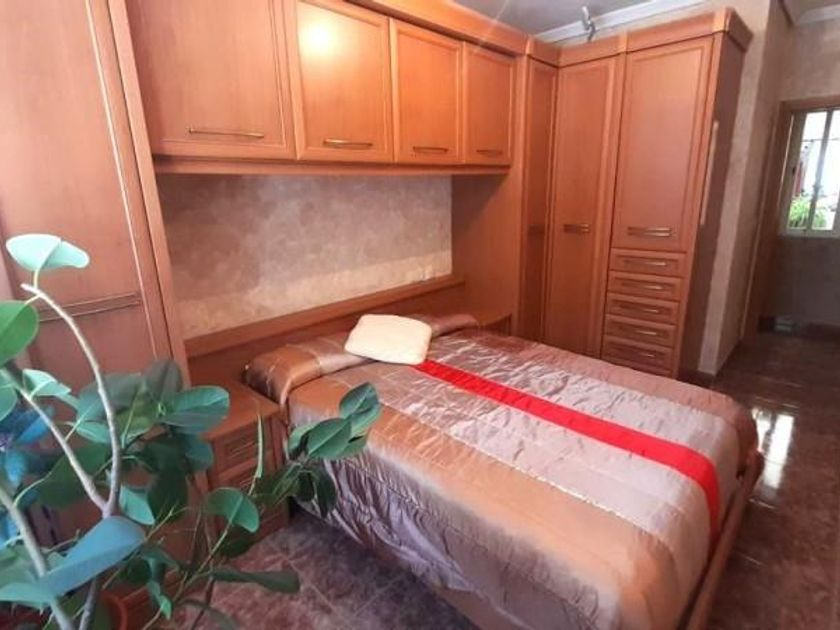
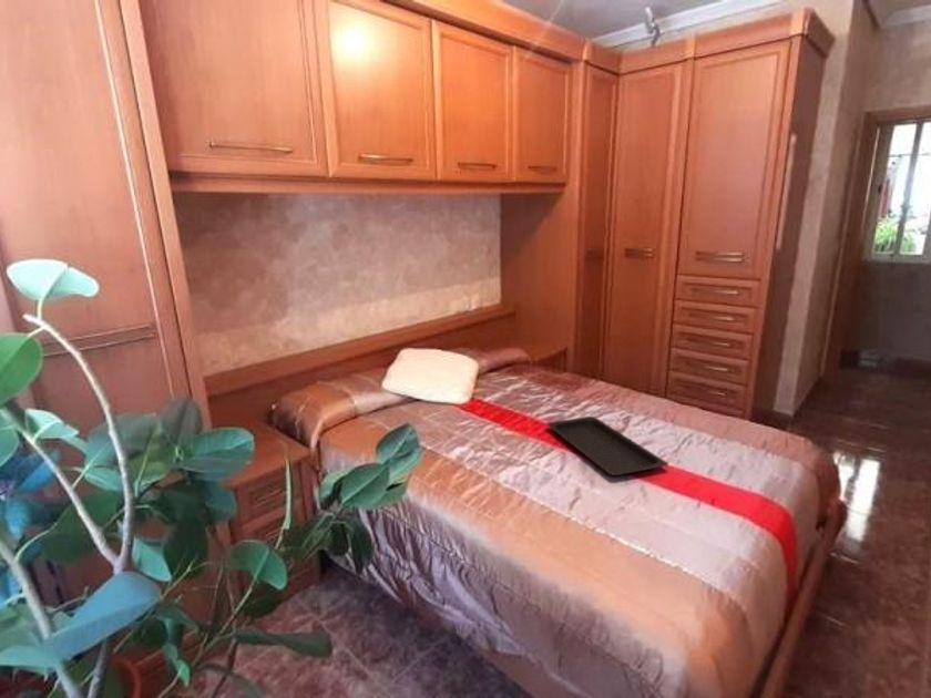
+ serving tray [545,415,669,476]
